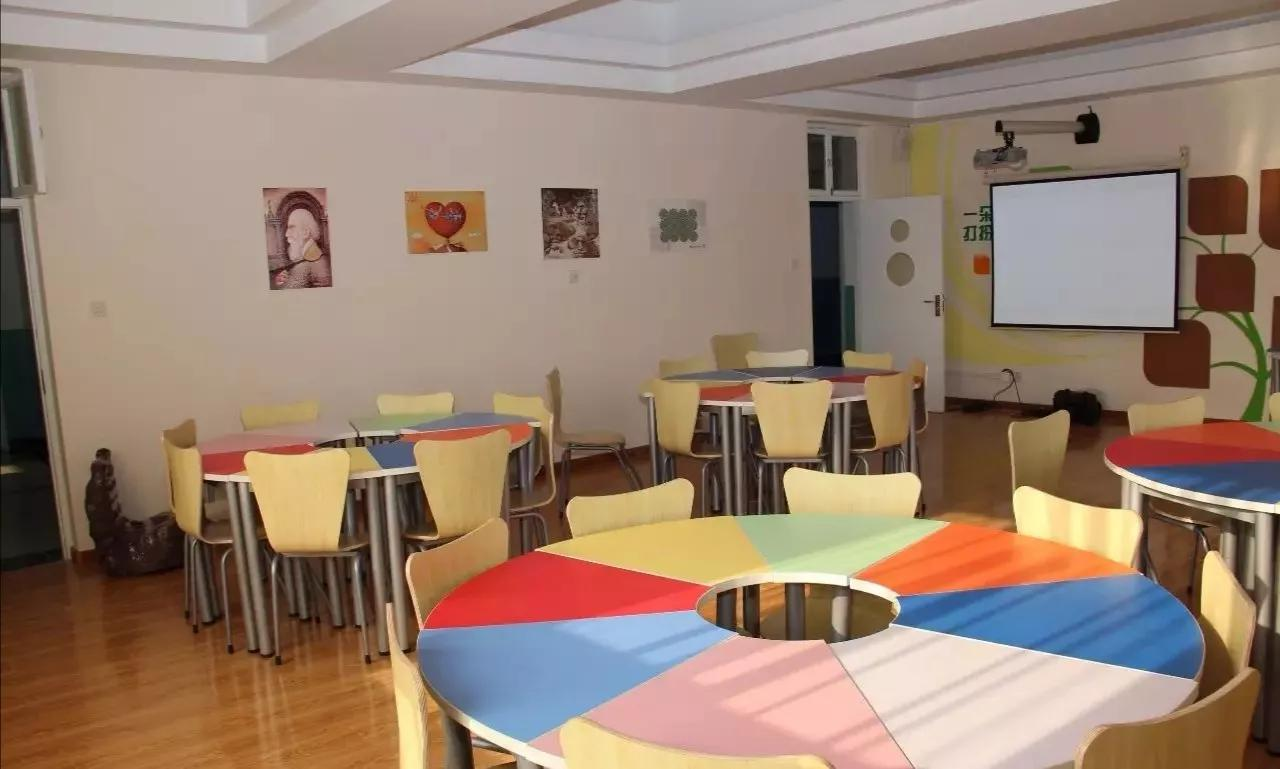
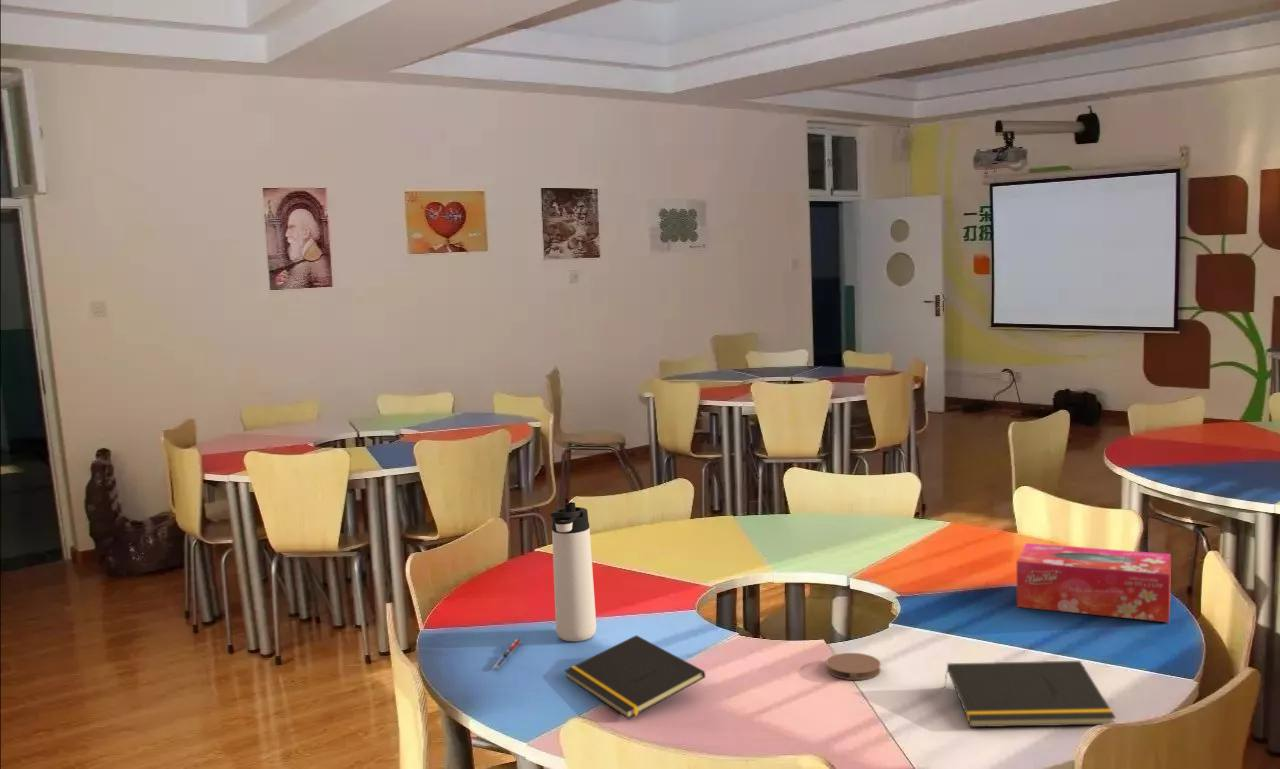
+ notepad [564,634,706,720]
+ notepad [943,660,1117,728]
+ thermos bottle [550,501,597,642]
+ coaster [825,652,882,681]
+ tissue box [1016,542,1172,623]
+ pen [492,637,523,670]
